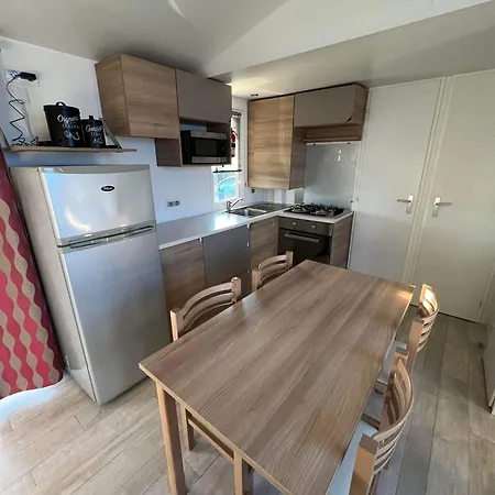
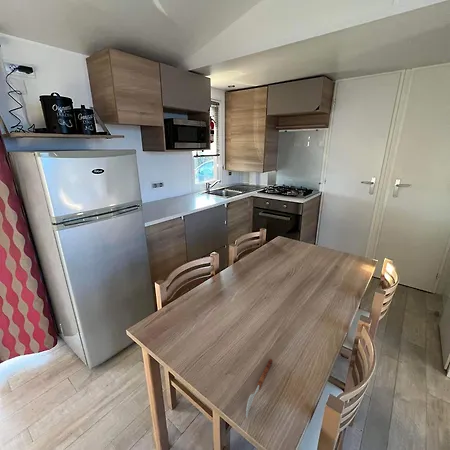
+ soupspoon [245,358,274,419]
